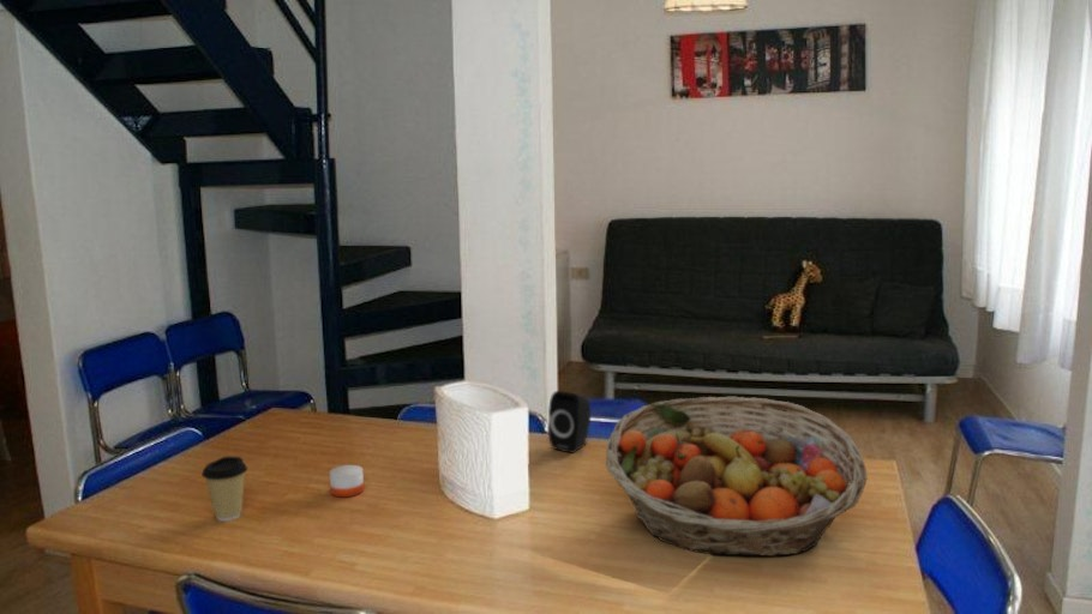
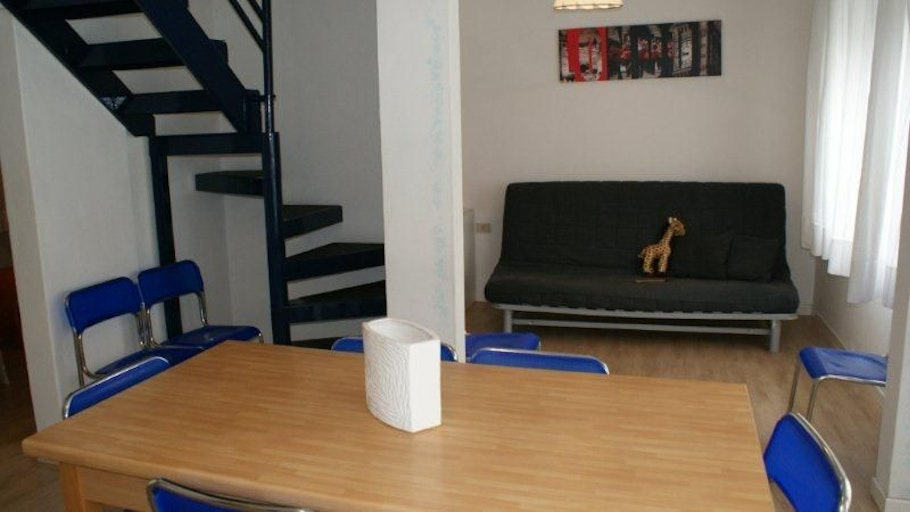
- coffee cup [200,456,248,522]
- candle [329,462,365,498]
- fruit basket [605,396,868,558]
- speaker [547,390,592,455]
